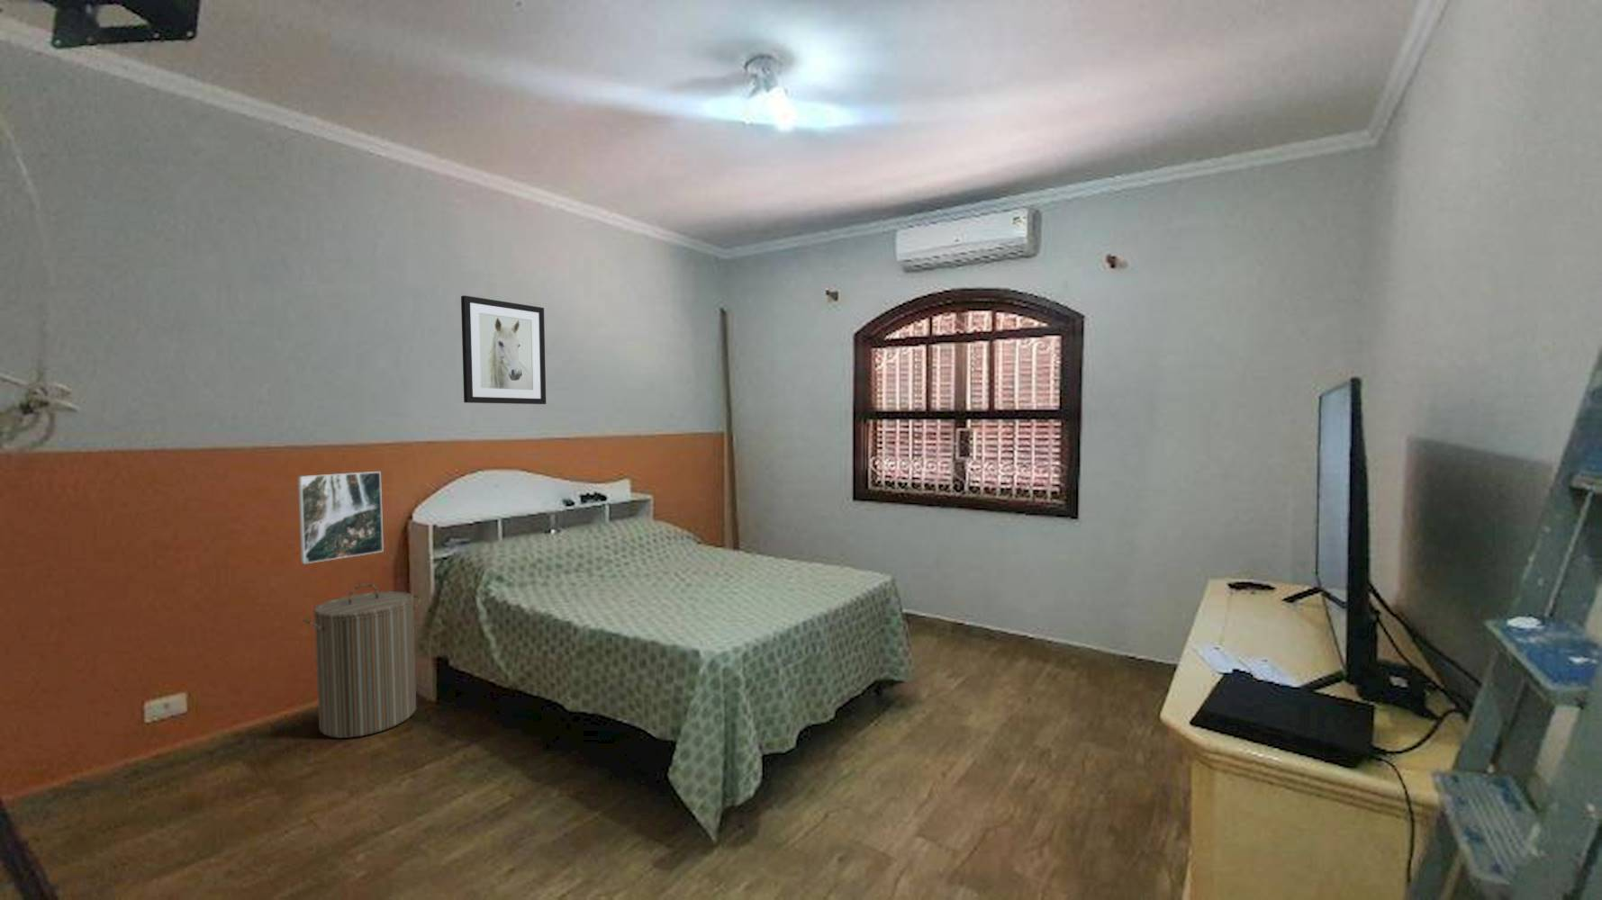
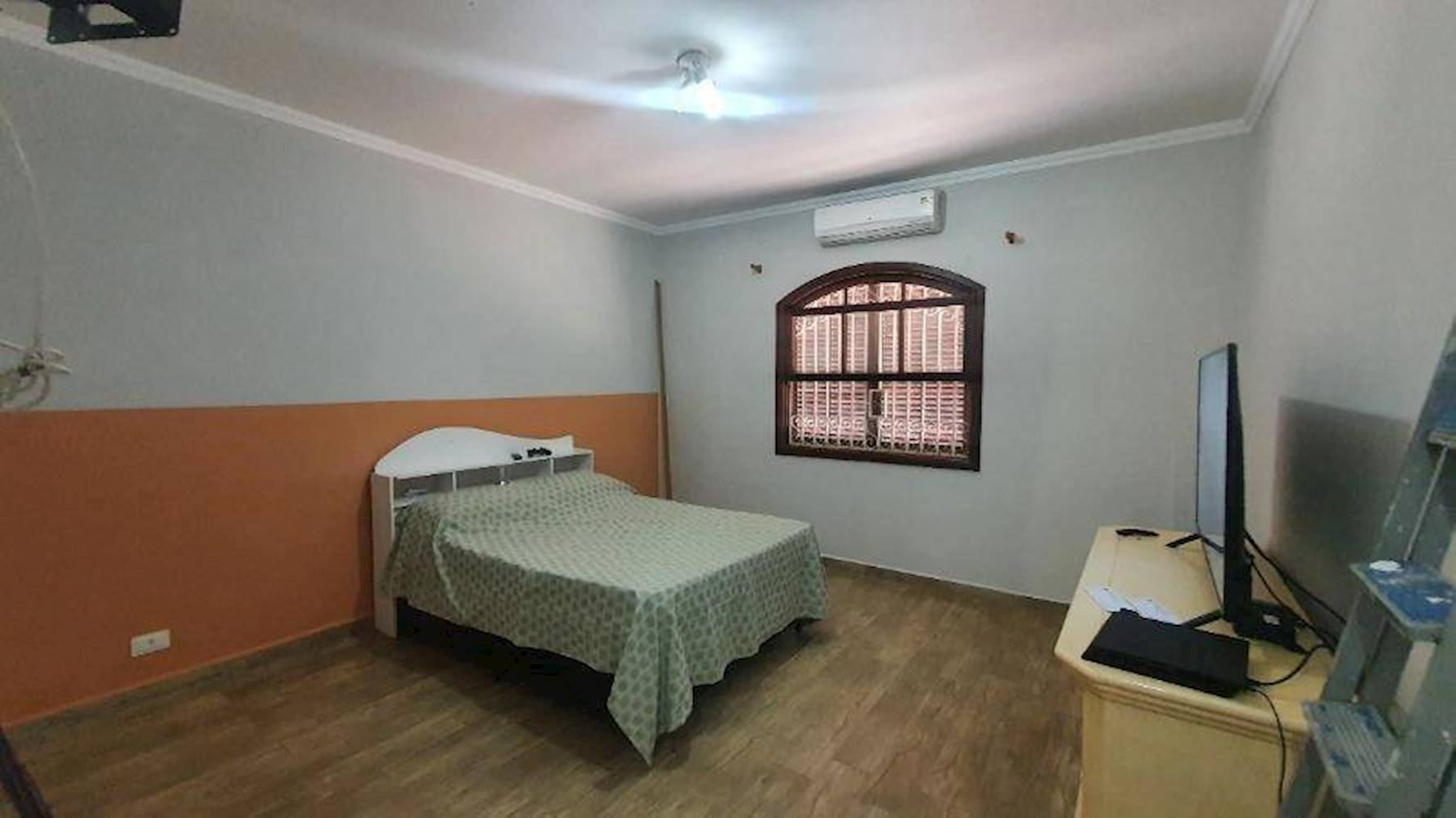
- laundry hamper [303,582,421,739]
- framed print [297,471,384,566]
- wall art [460,294,547,405]
